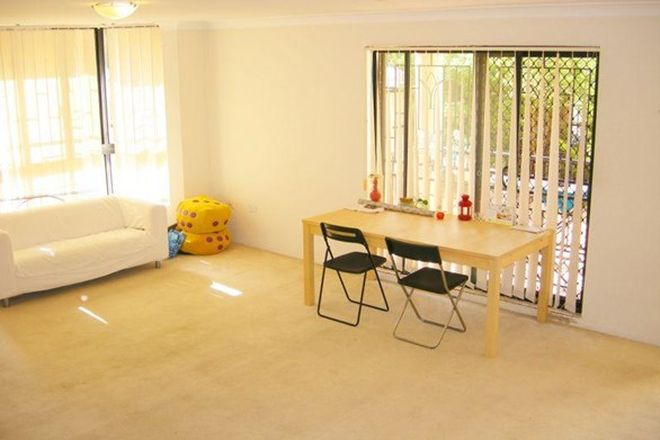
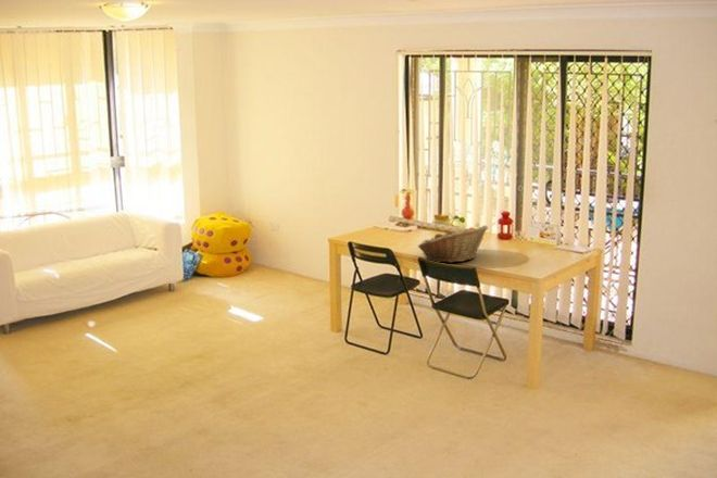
+ fruit basket [417,224,489,264]
